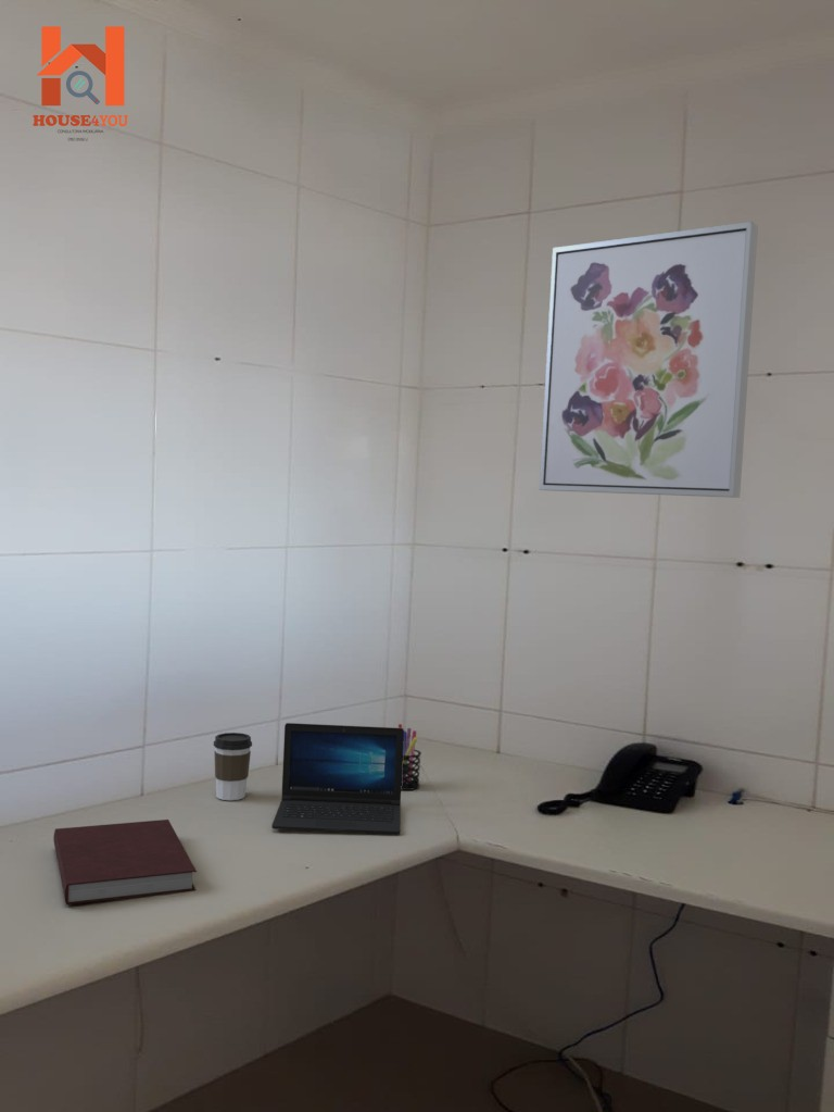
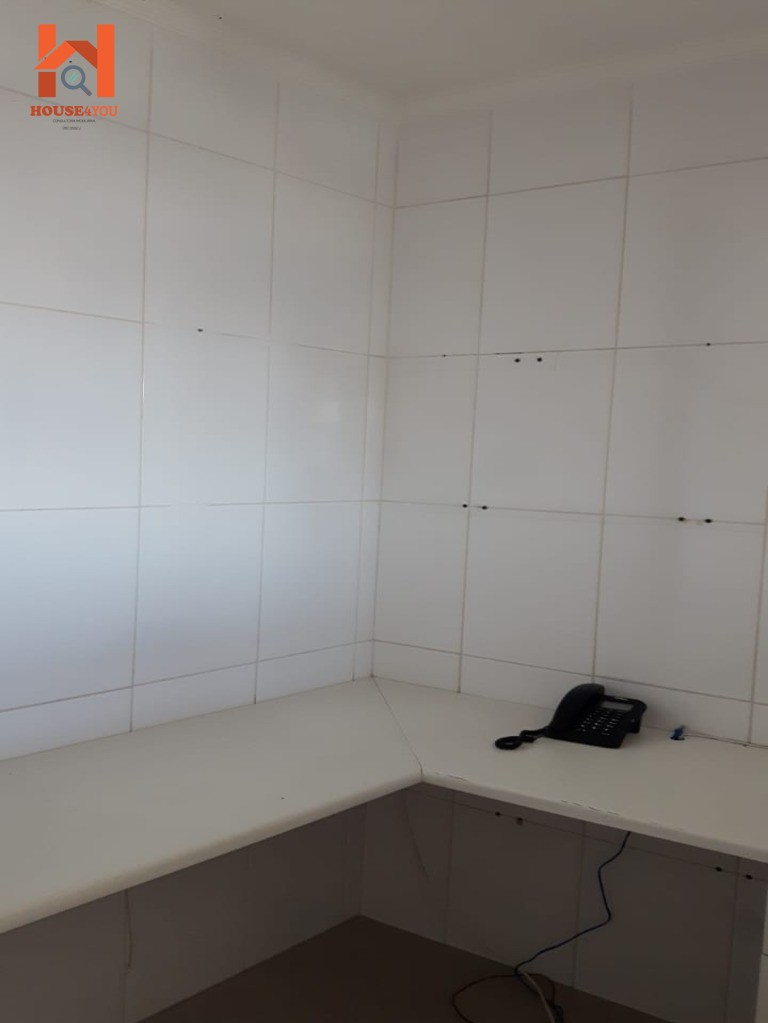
- laptop [270,722,405,835]
- wall art [539,221,759,499]
- coffee cup [213,732,253,801]
- notebook [52,819,198,905]
- pen holder [397,723,422,791]
